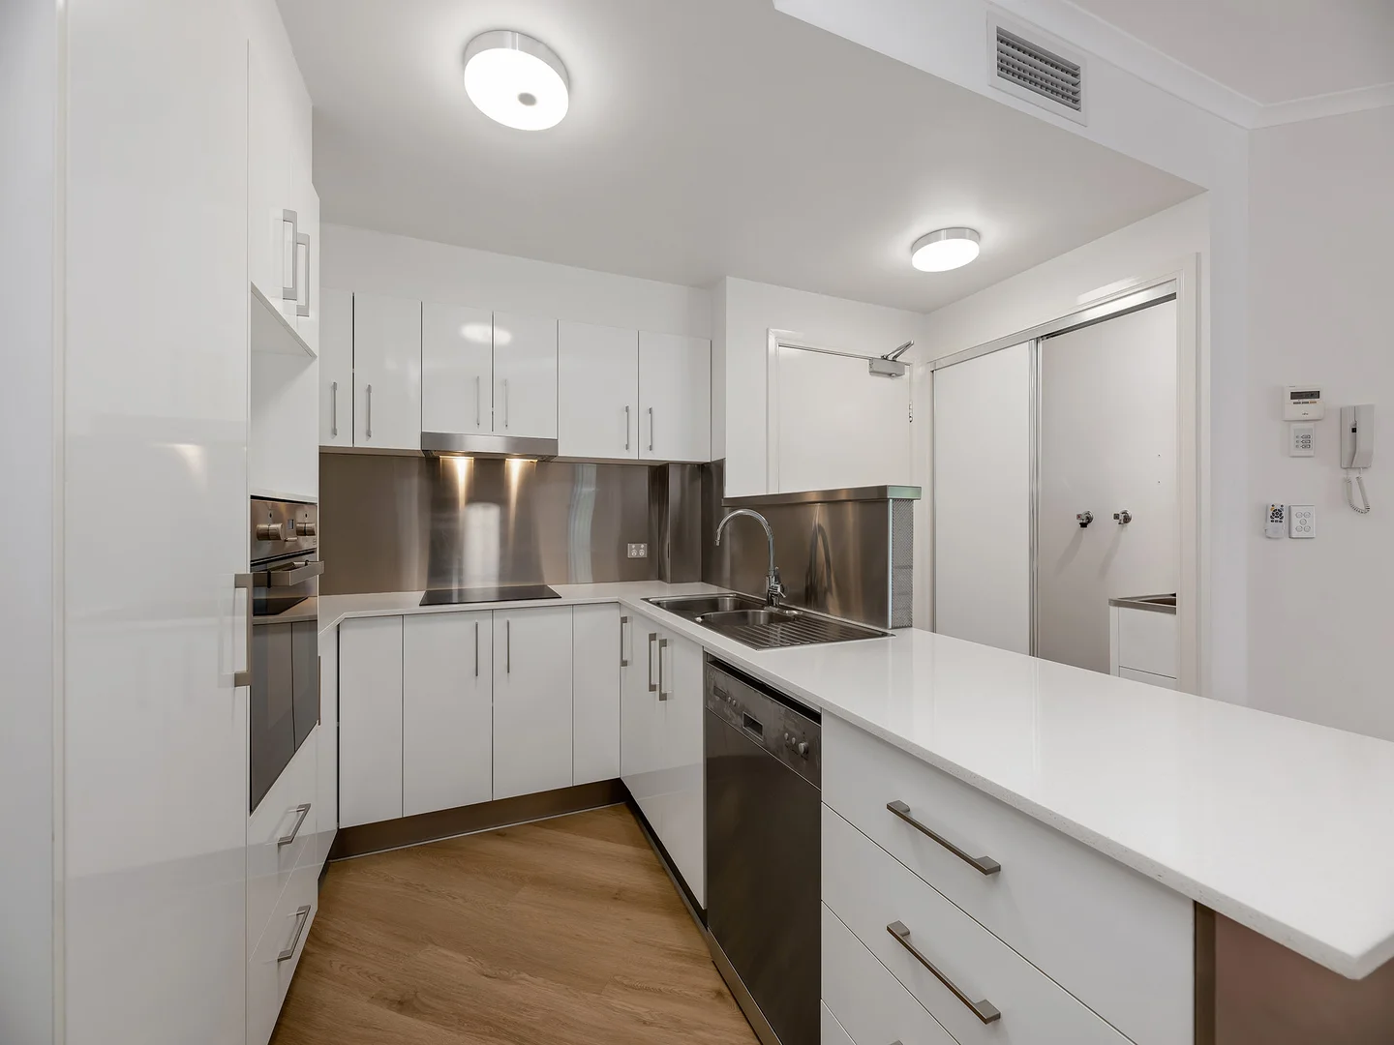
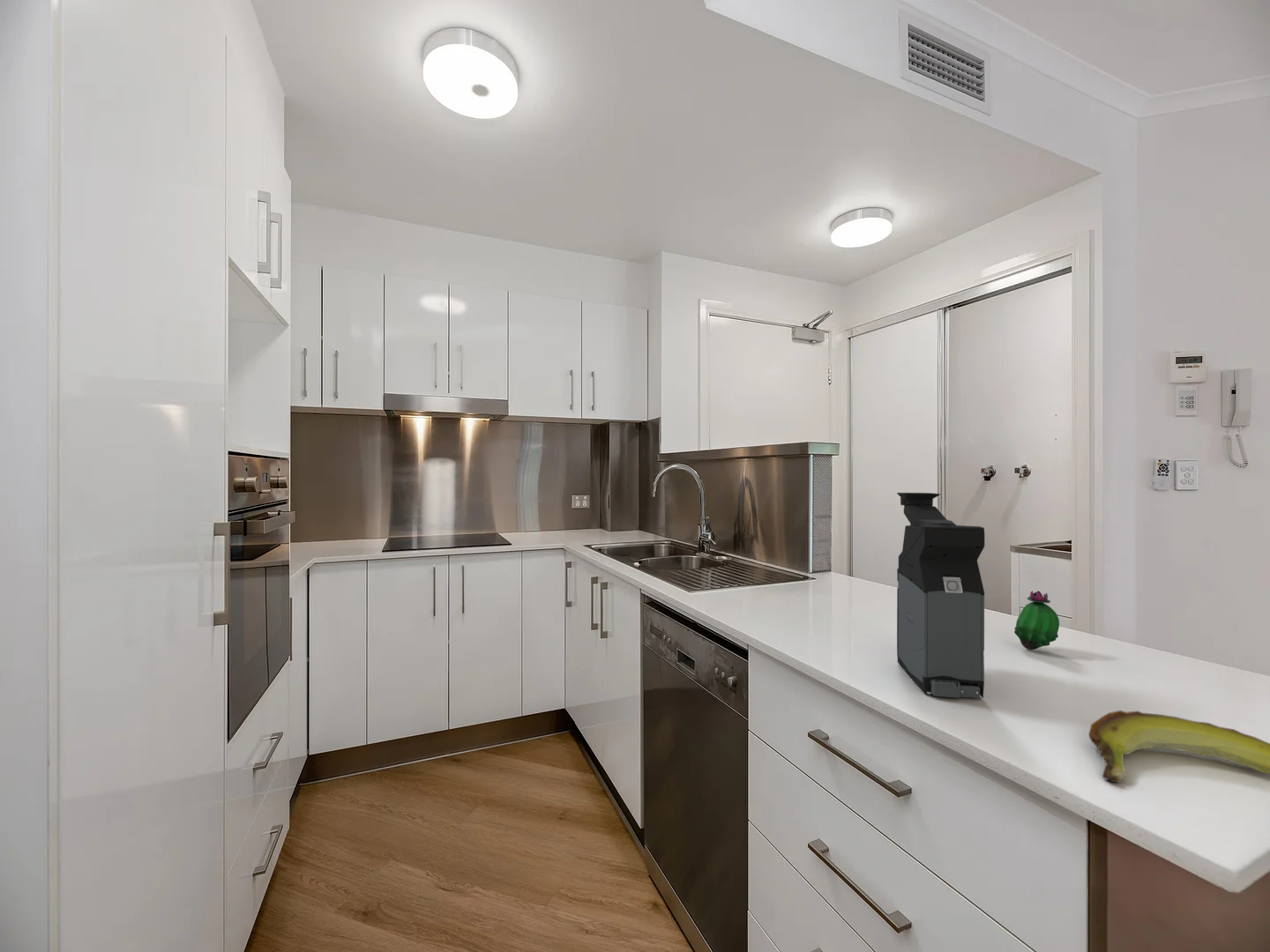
+ flowering cactus [1013,590,1060,651]
+ coffee maker [896,492,985,699]
+ banana [1087,710,1270,784]
